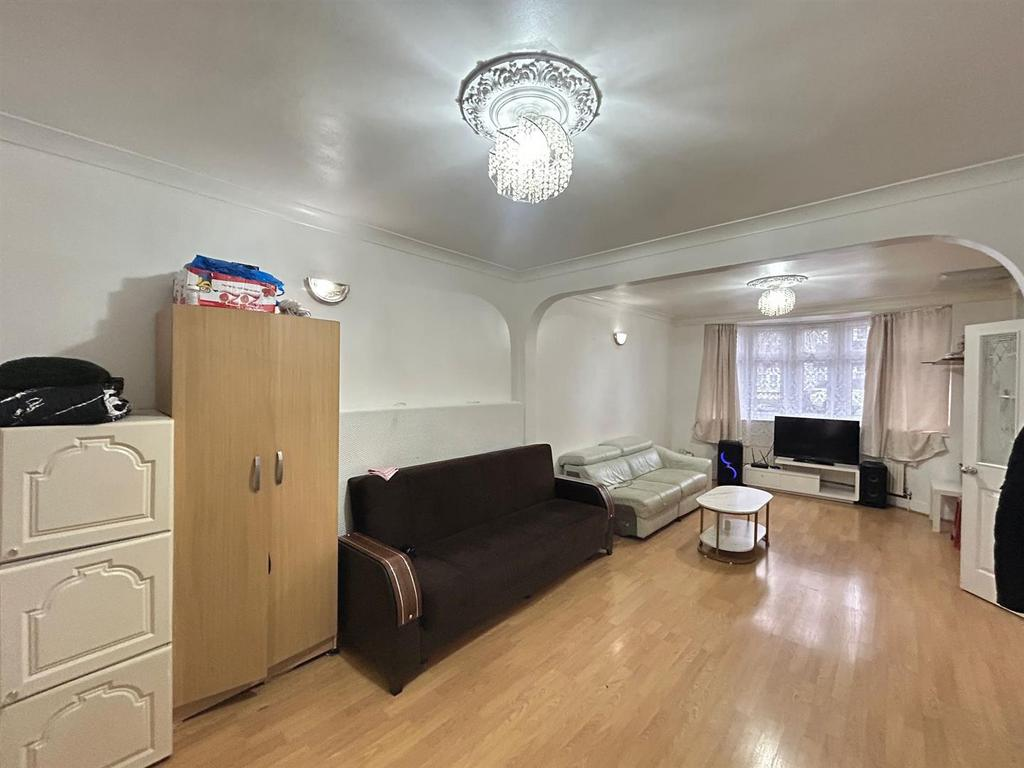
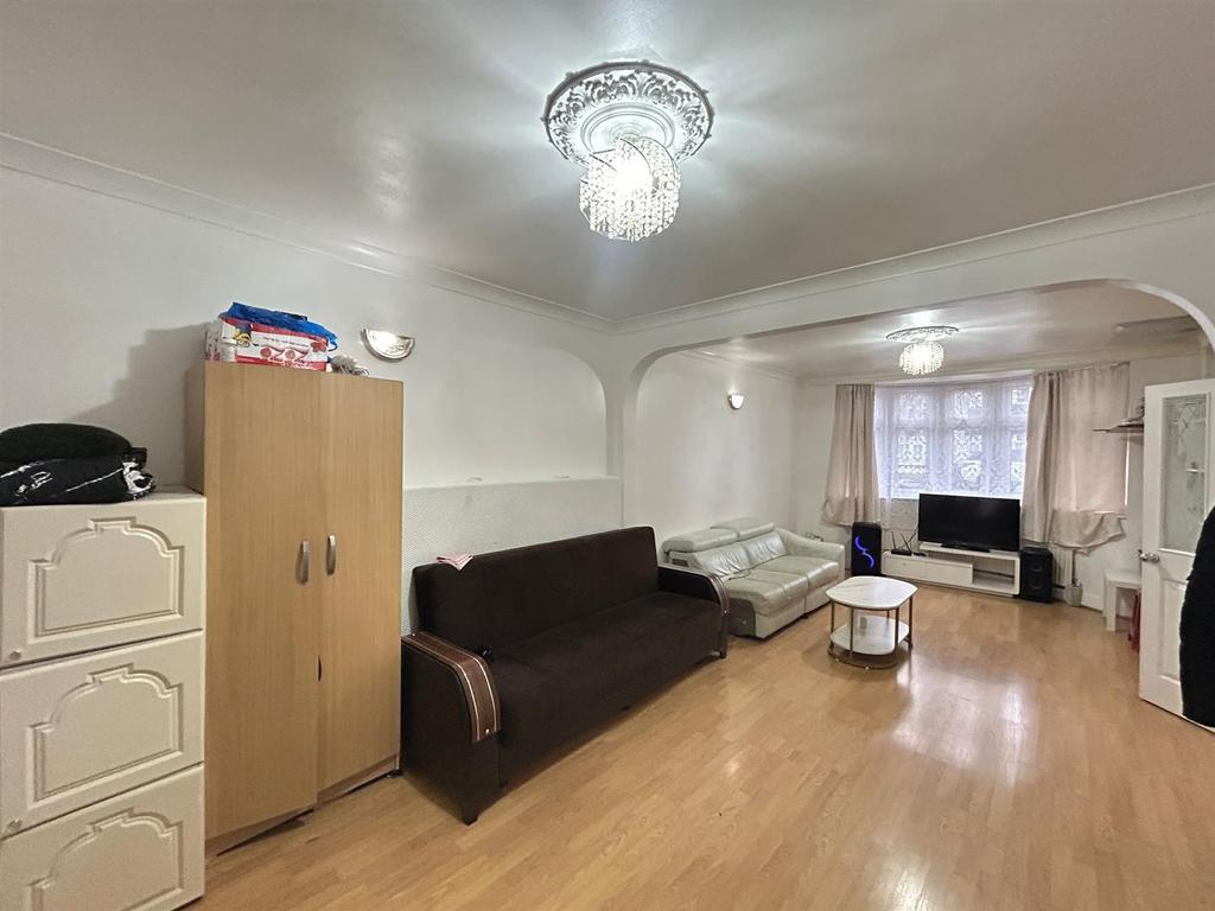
+ plant pot [1063,582,1084,607]
